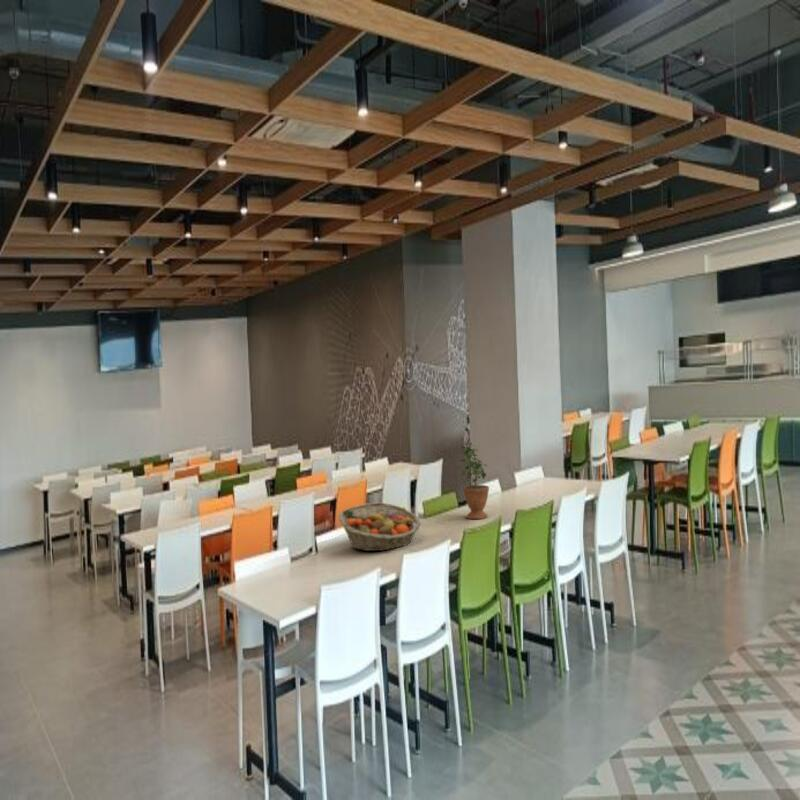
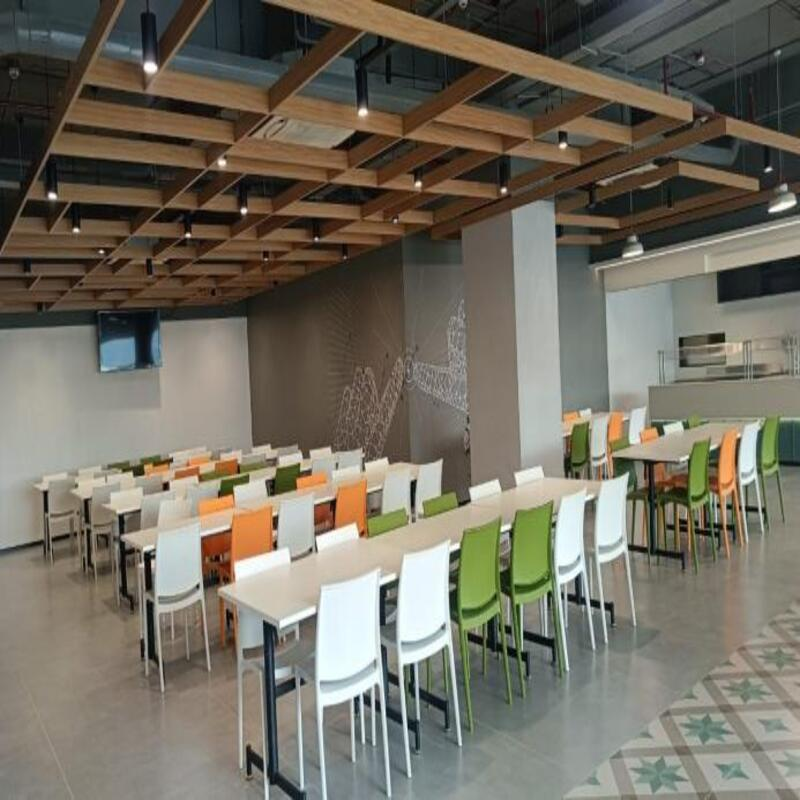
- potted plant [457,440,490,520]
- fruit basket [337,502,422,552]
